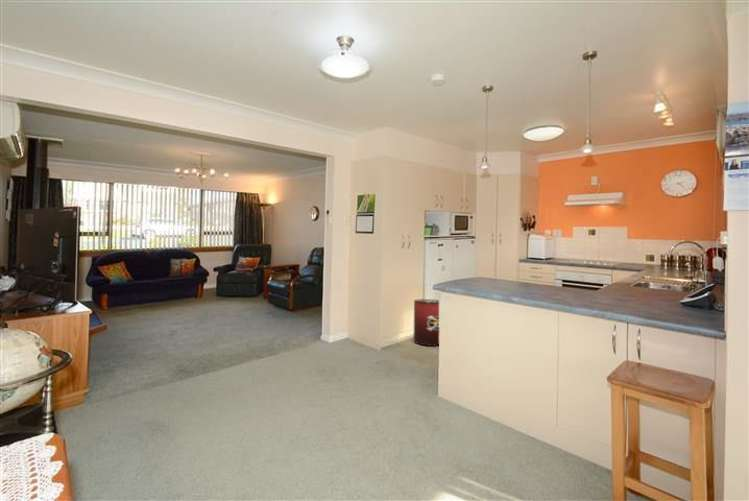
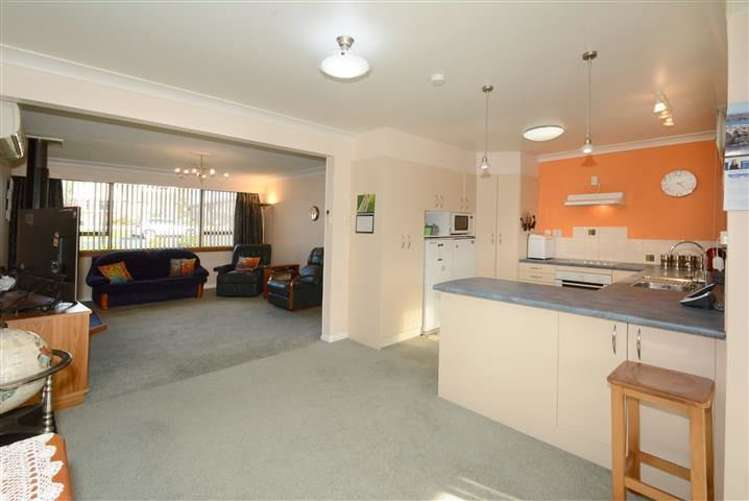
- waste bin [413,298,440,347]
